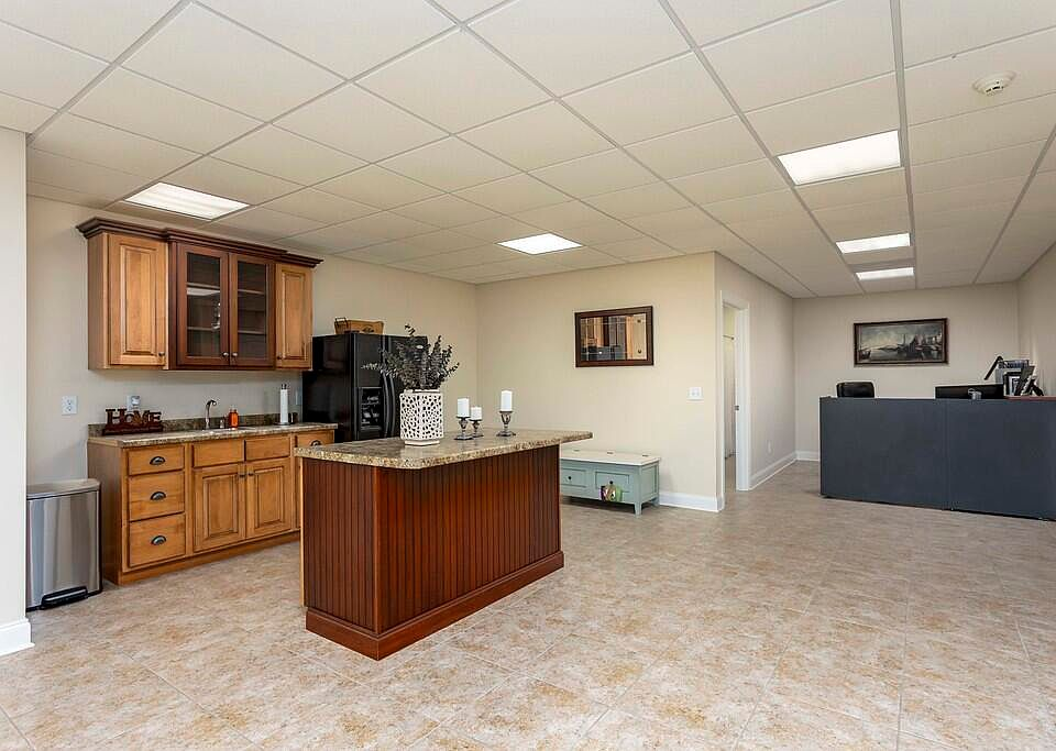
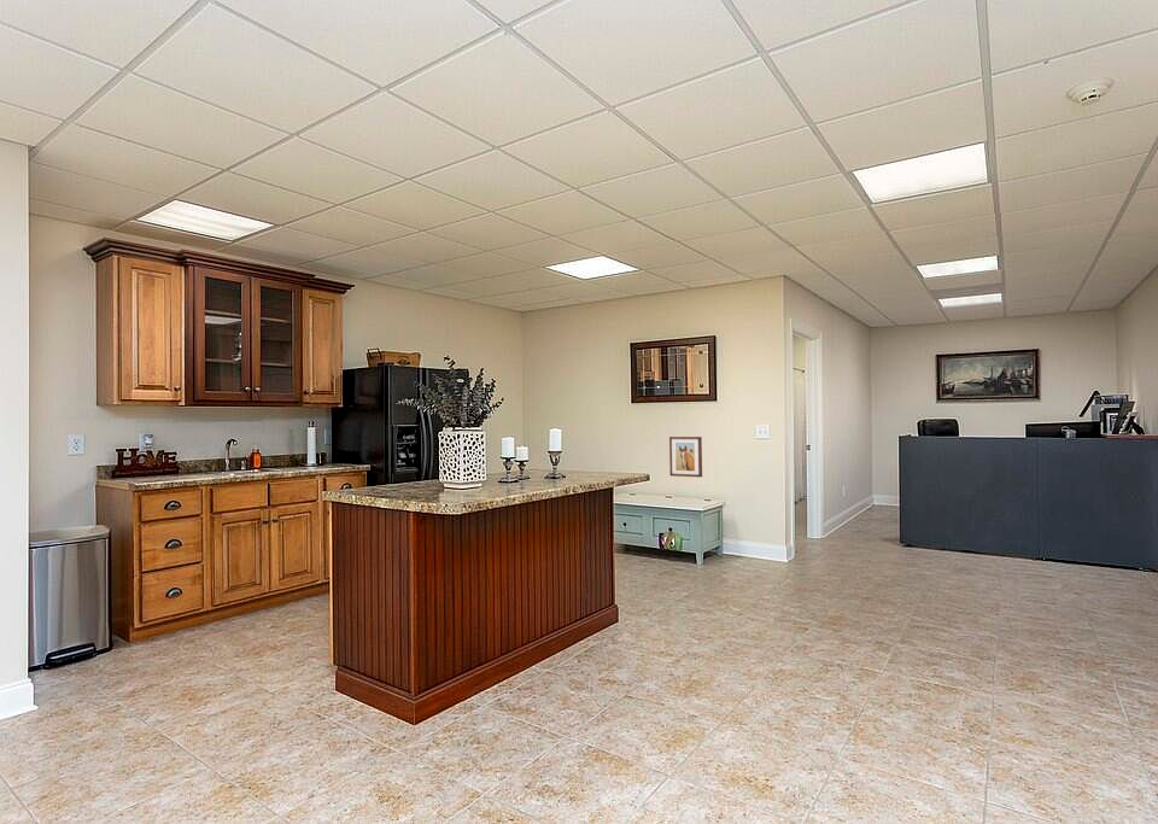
+ wall art [668,436,703,478]
